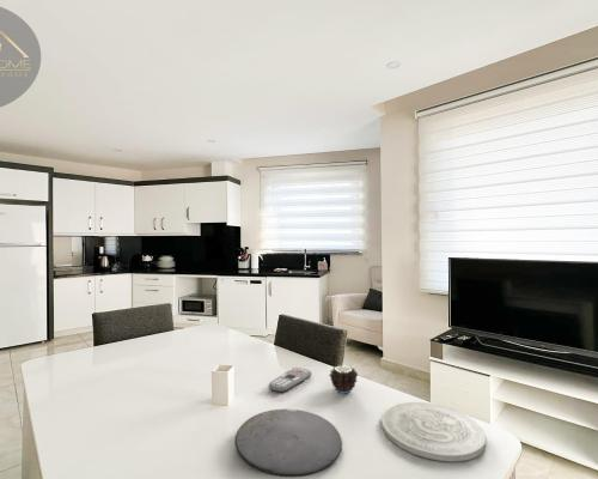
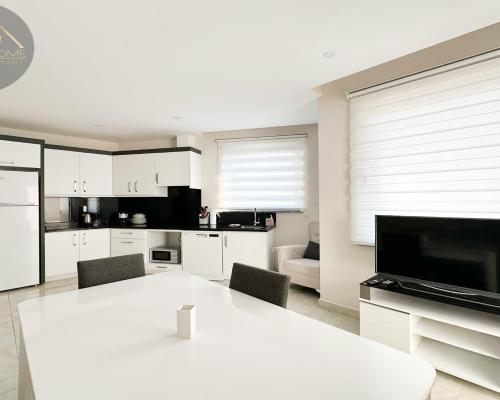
- plate [380,401,487,462]
- candle [329,363,359,395]
- plate [233,408,343,478]
- remote control [268,366,313,394]
